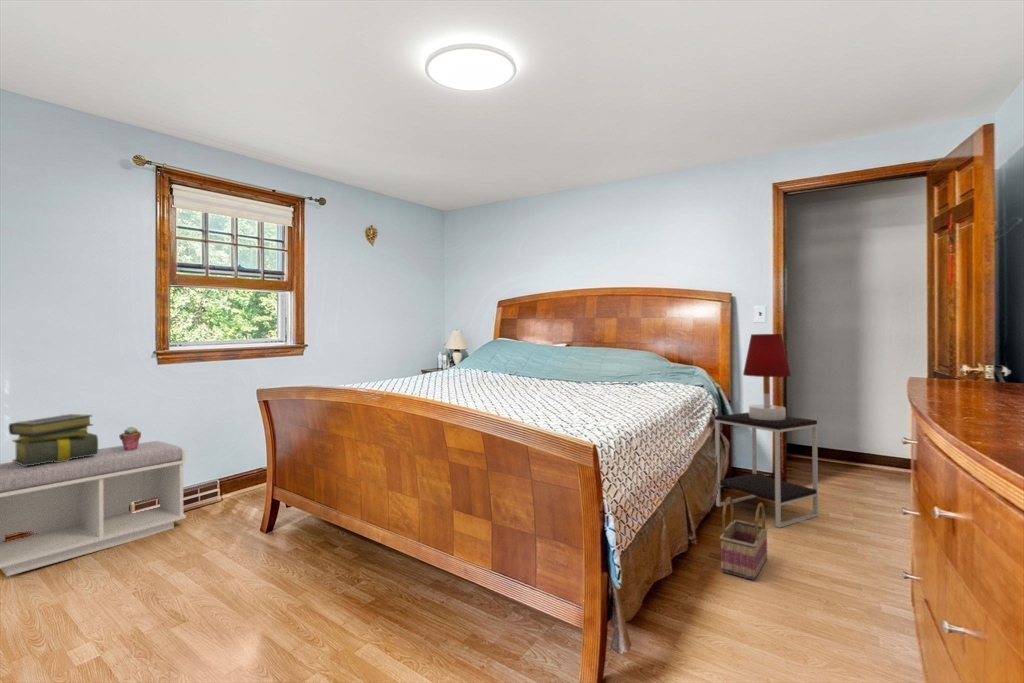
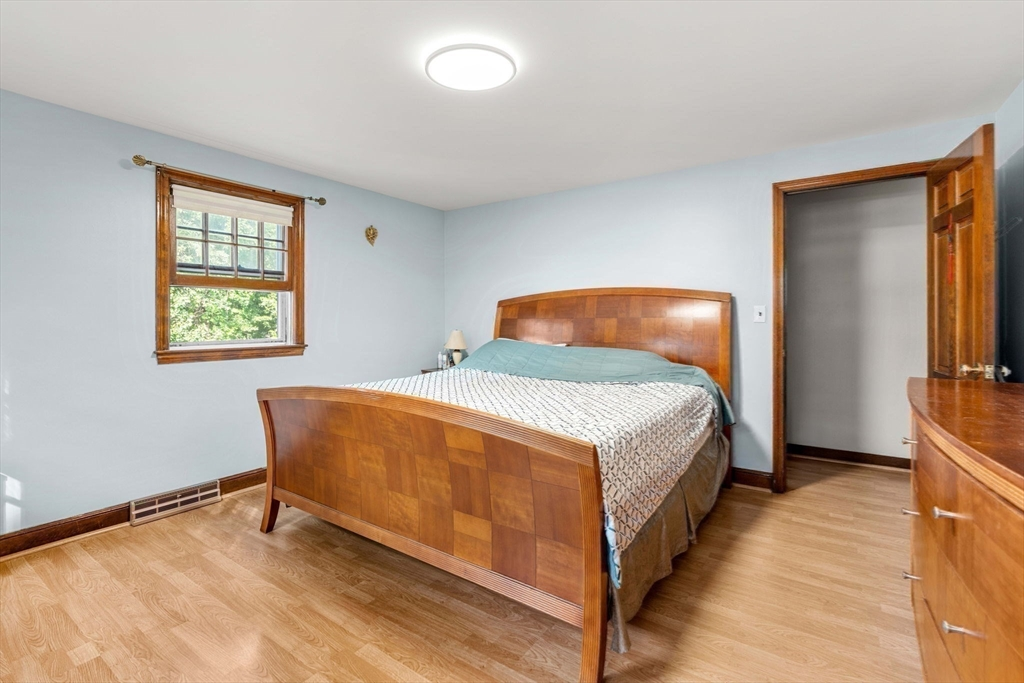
- potted succulent [118,426,142,450]
- basket [719,496,769,581]
- bench [0,440,187,577]
- side table [714,411,819,529]
- stack of books [8,413,99,466]
- table lamp [742,333,792,421]
